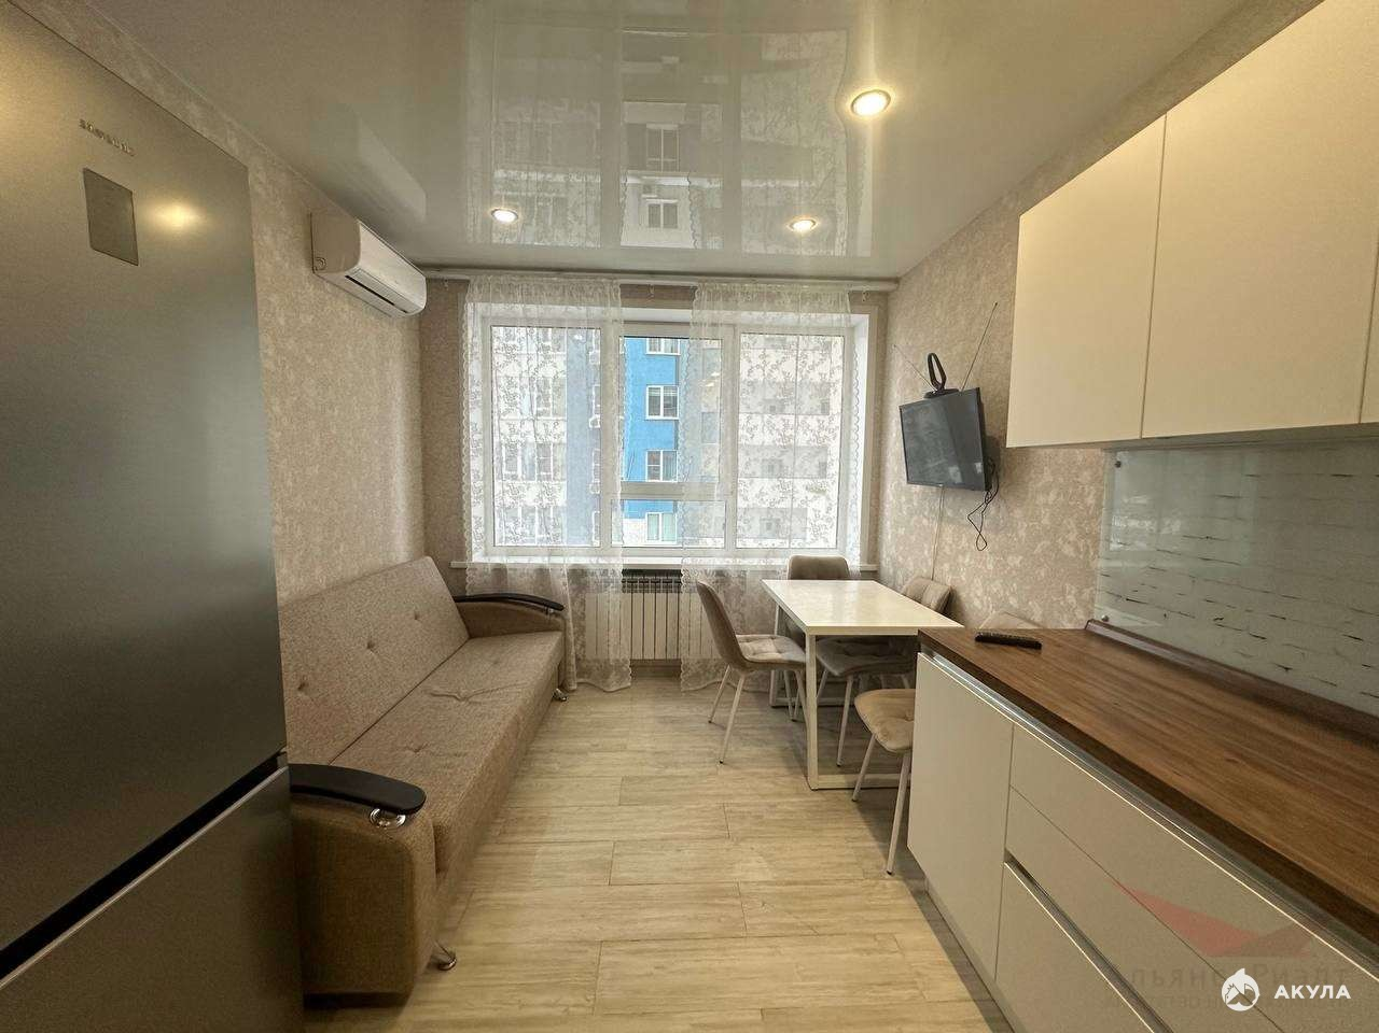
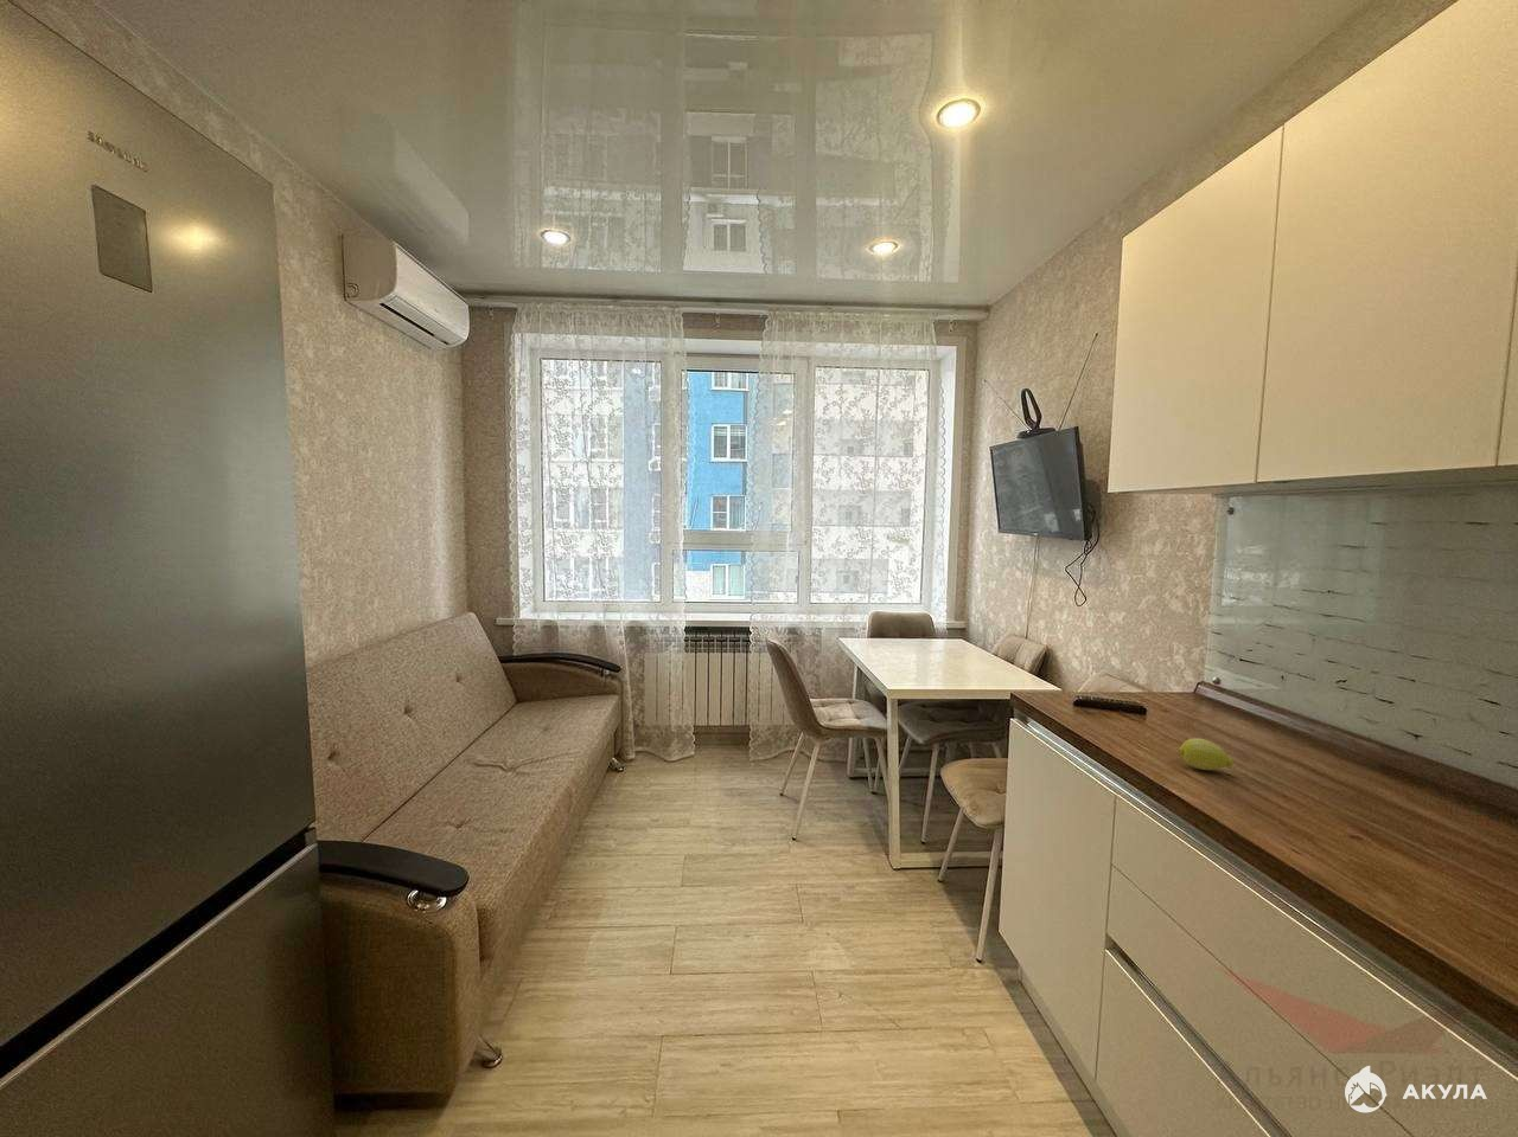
+ fruit [1176,738,1235,772]
